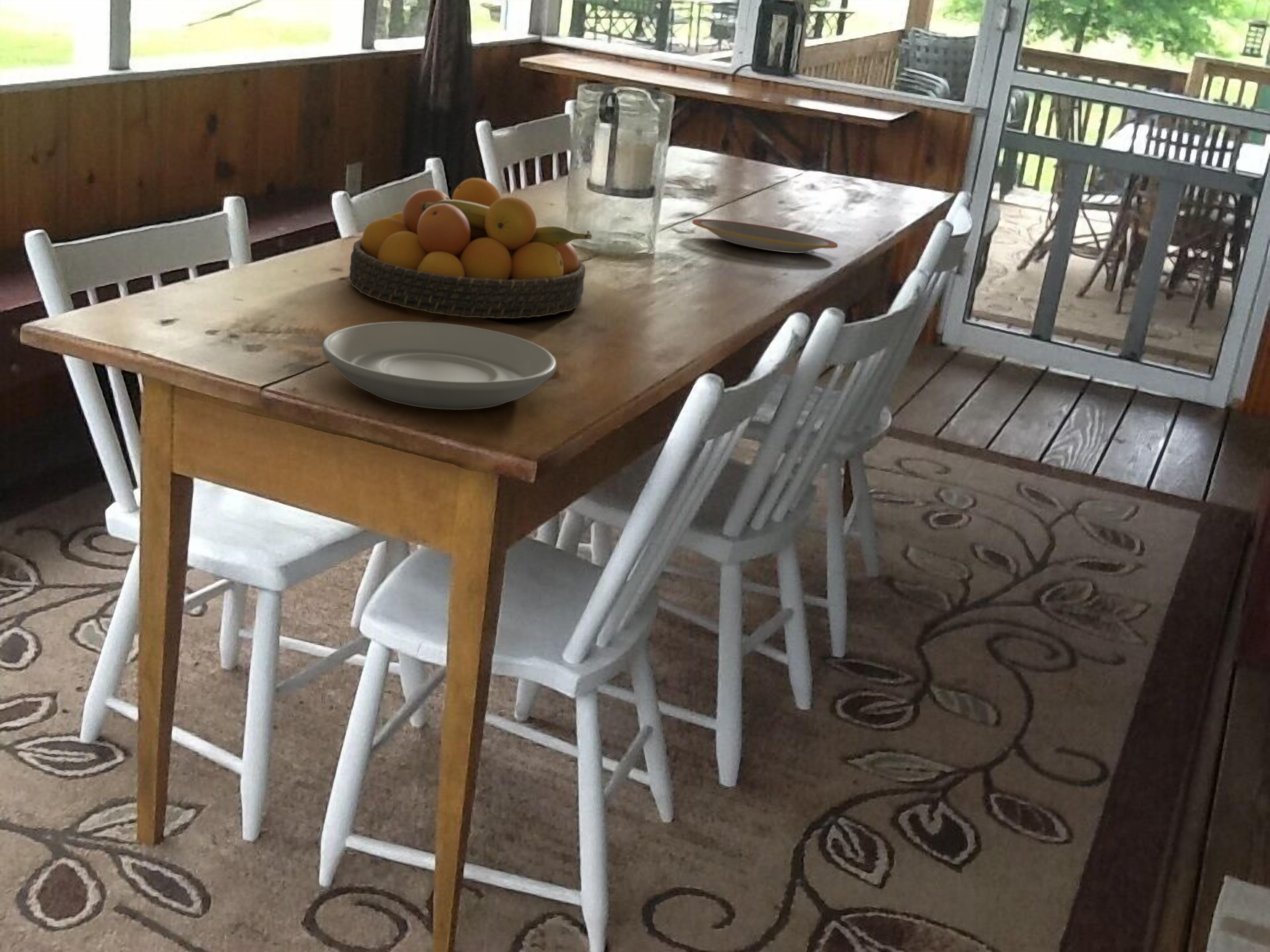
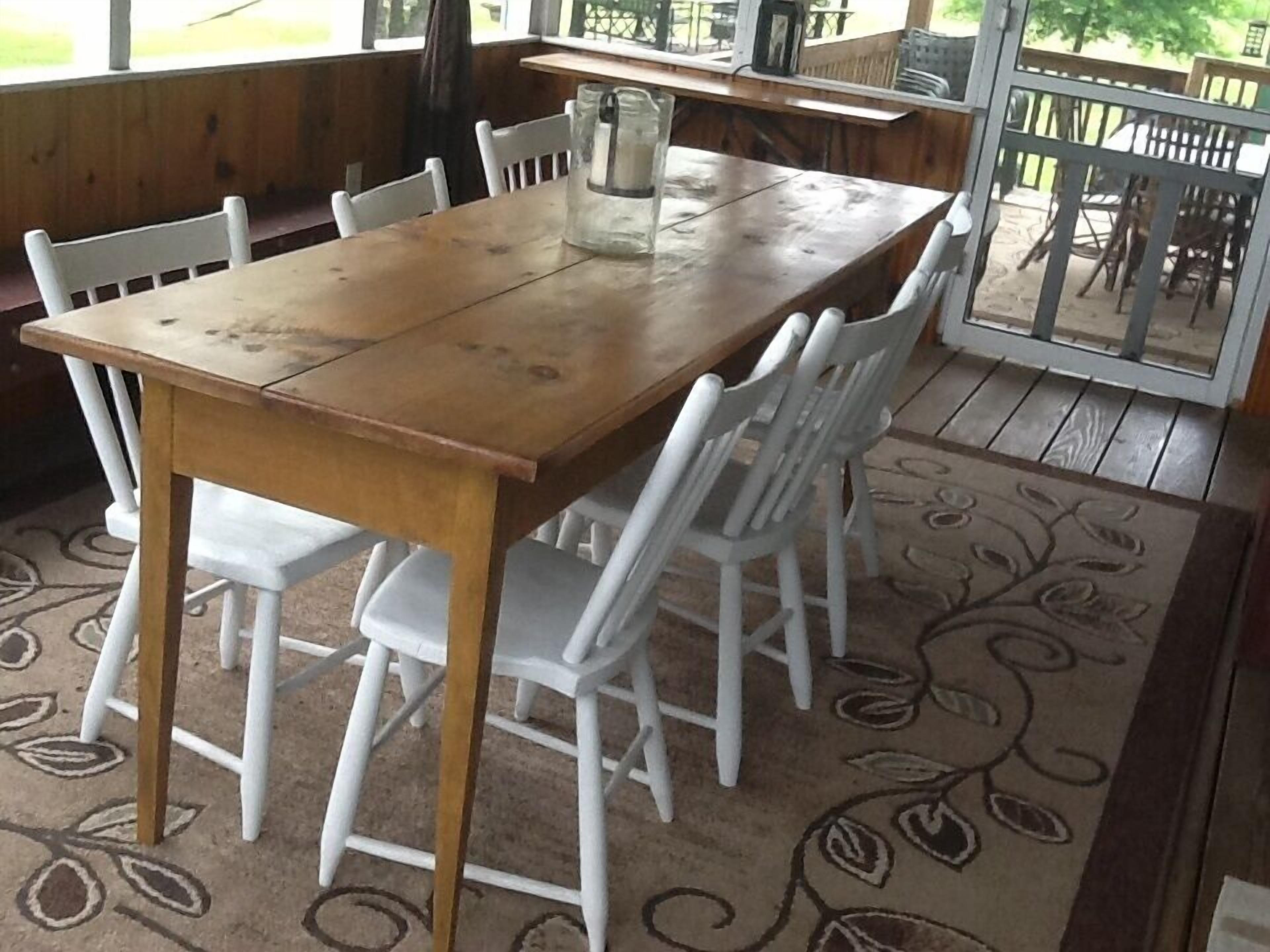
- plate [692,218,838,254]
- fruit bowl [349,178,593,319]
- plate [322,321,557,410]
